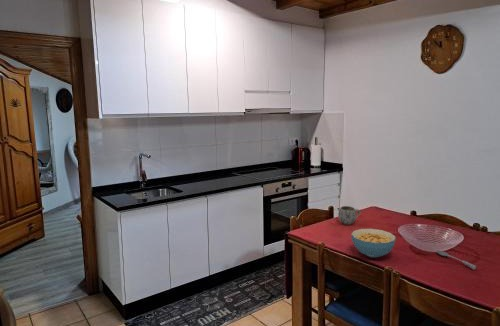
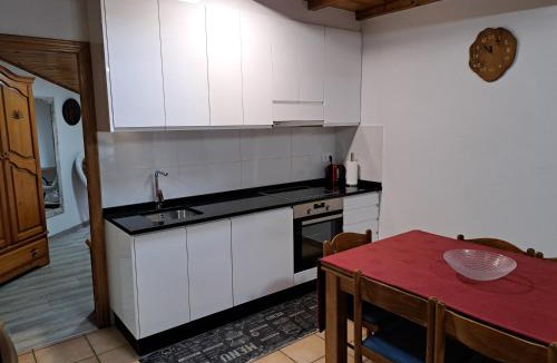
- soupspoon [435,249,477,271]
- mug [337,205,361,226]
- cereal bowl [350,228,397,259]
